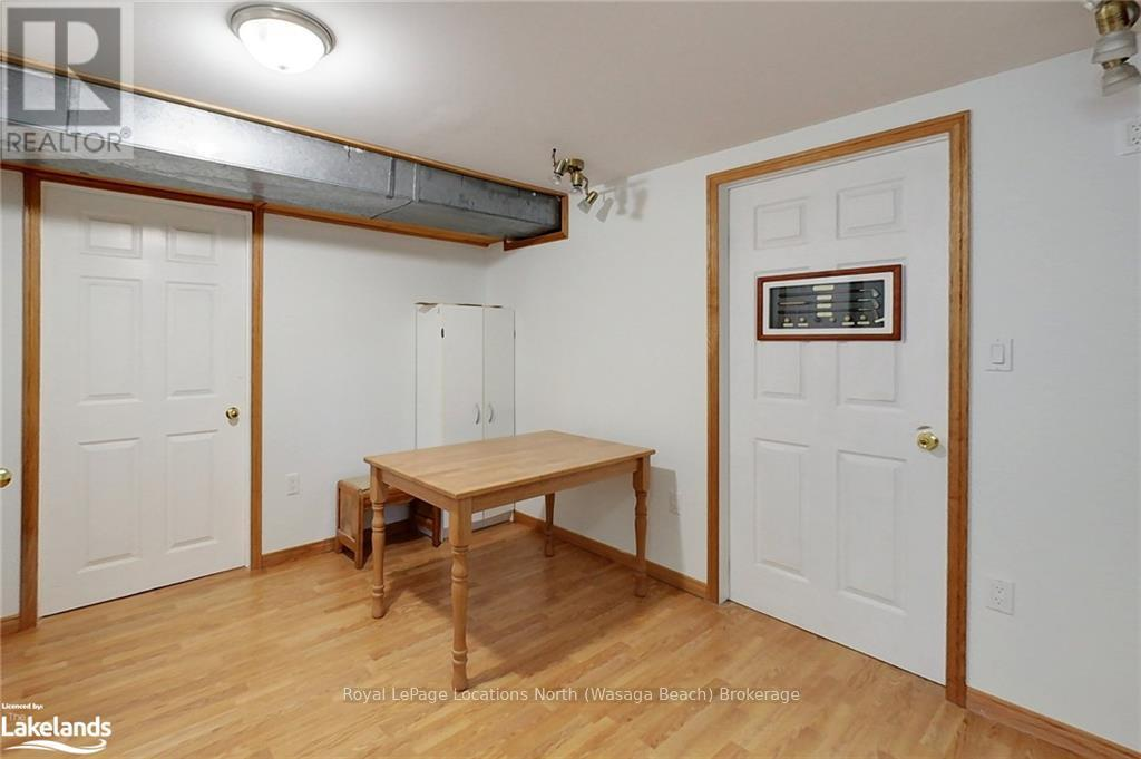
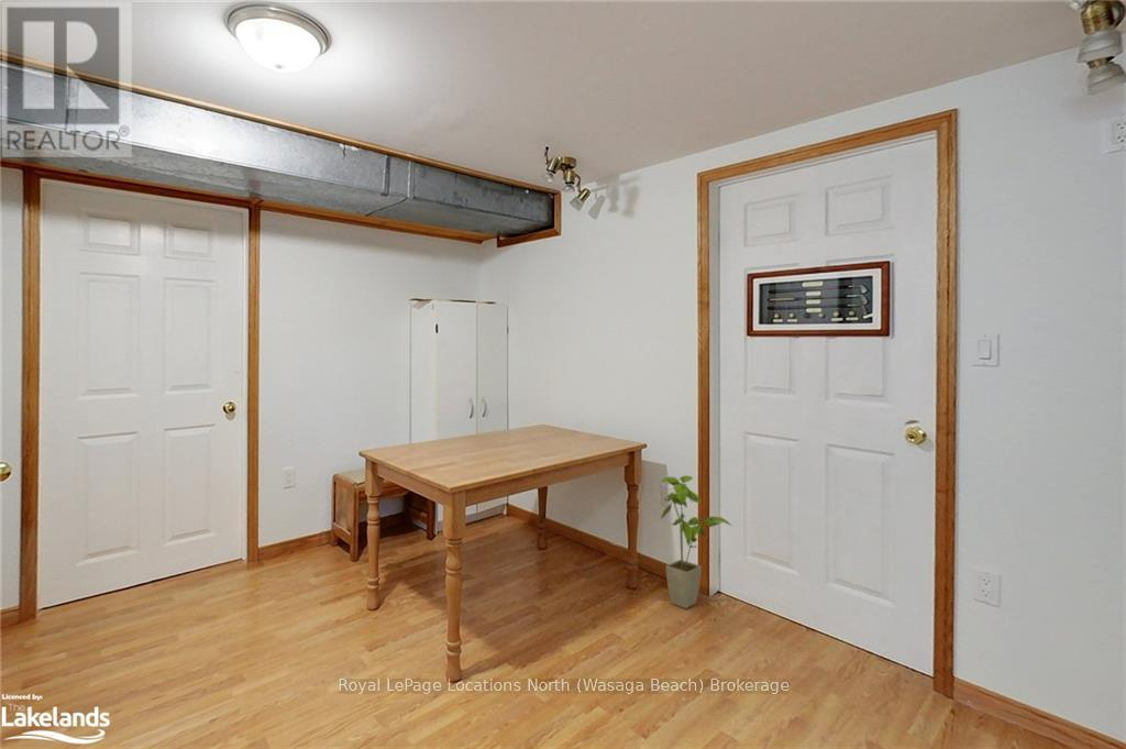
+ house plant [659,475,732,609]
